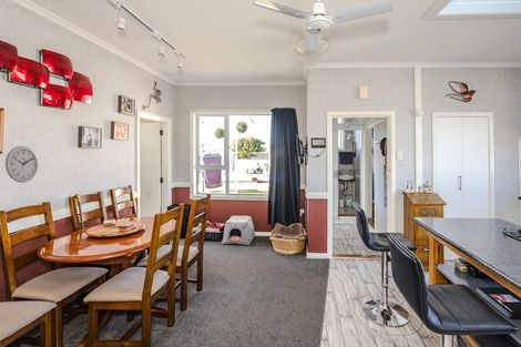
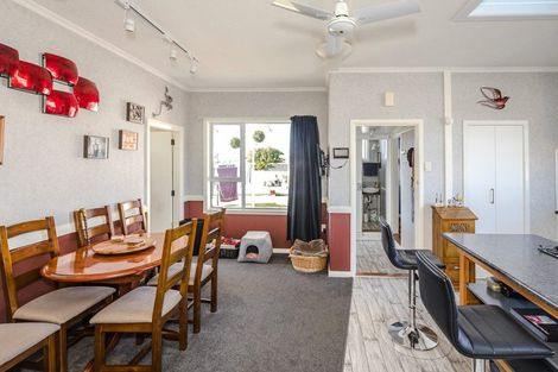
- wall clock [4,145,39,184]
